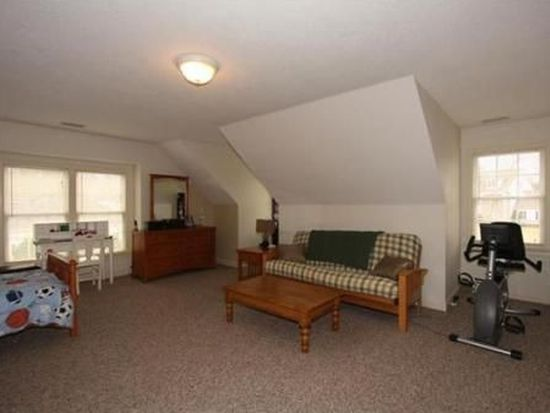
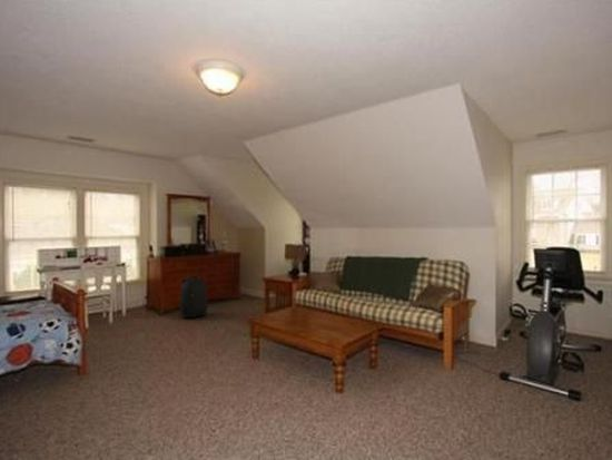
+ backpack [179,275,209,319]
